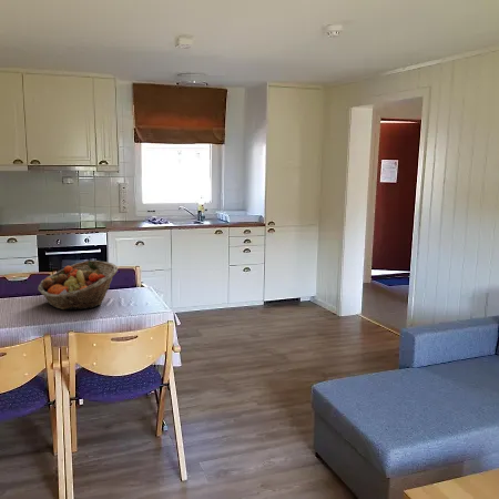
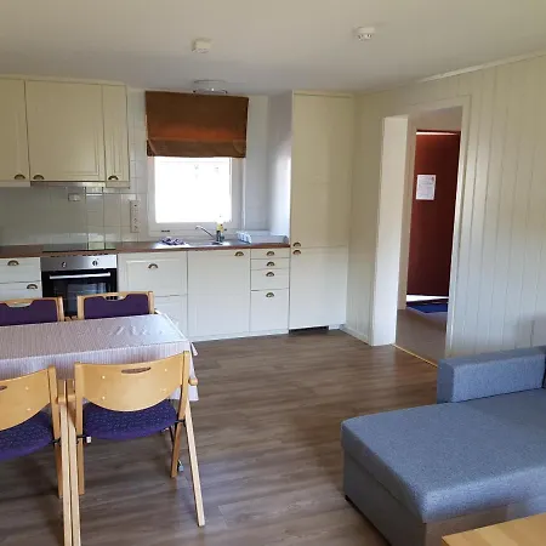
- fruit basket [37,259,119,310]
